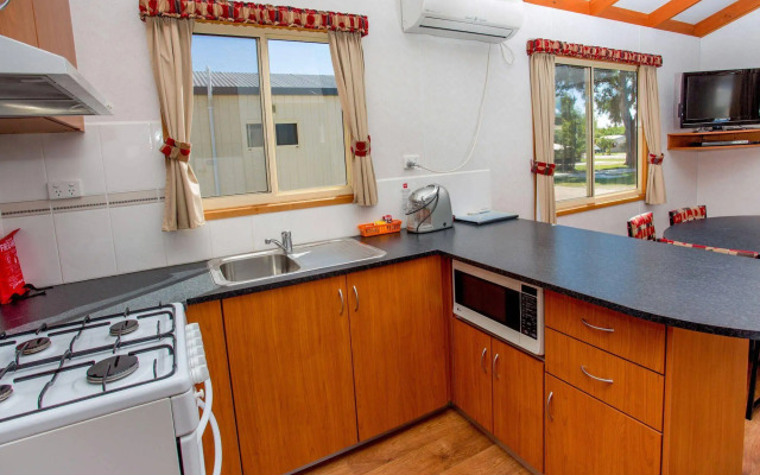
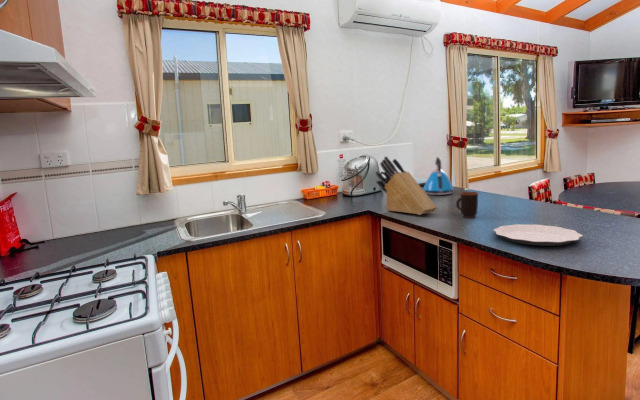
+ plate [493,223,584,247]
+ mug [455,191,480,218]
+ knife block [375,156,438,216]
+ kettle [423,156,455,196]
